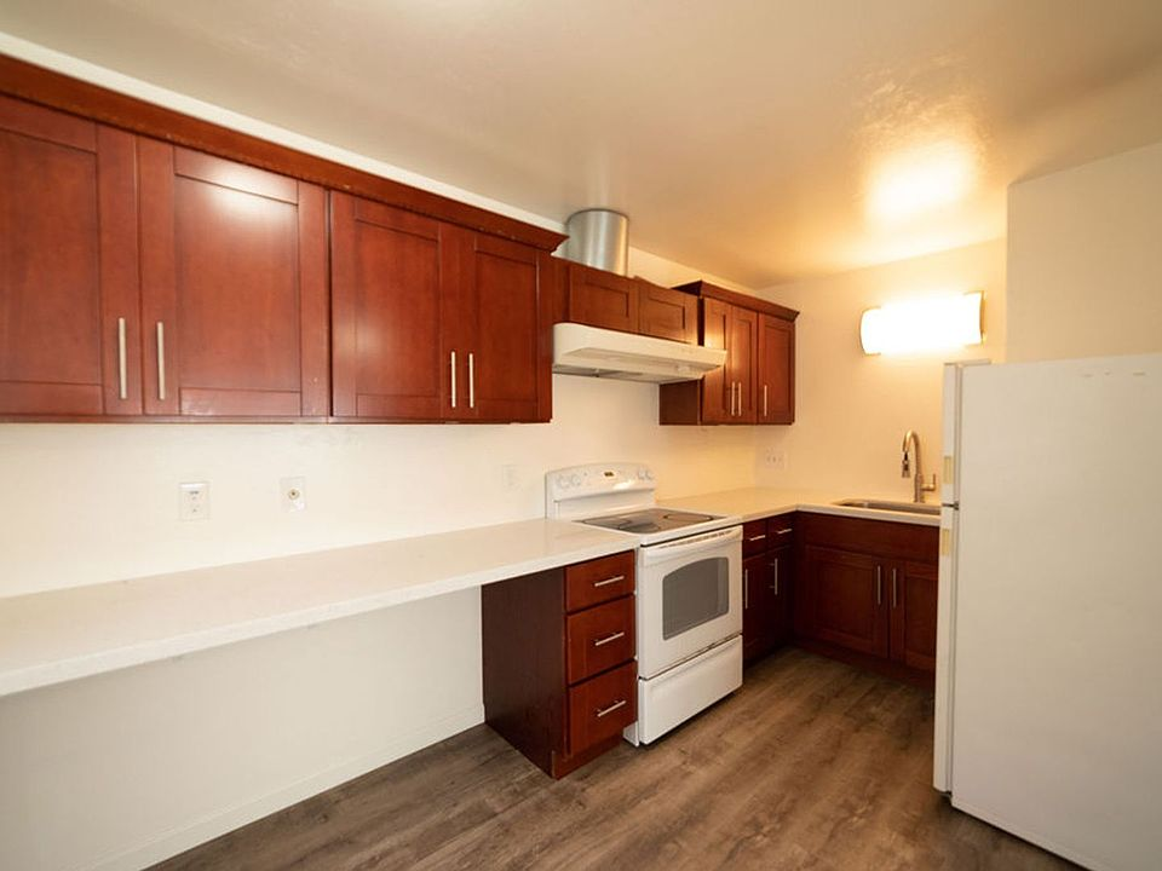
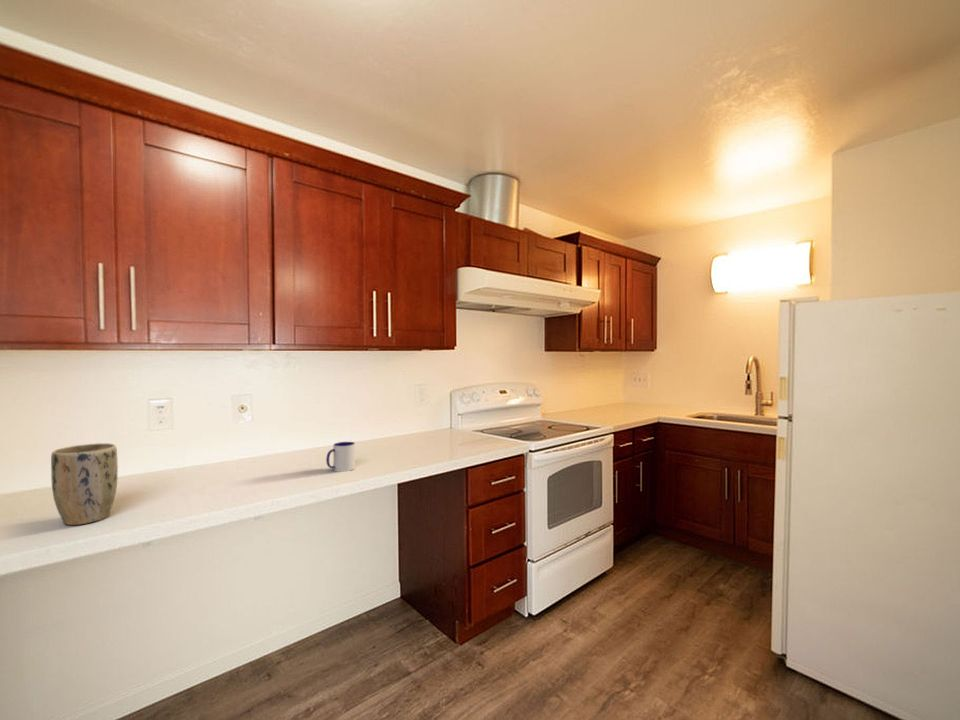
+ plant pot [50,442,119,526]
+ mug [325,441,356,473]
